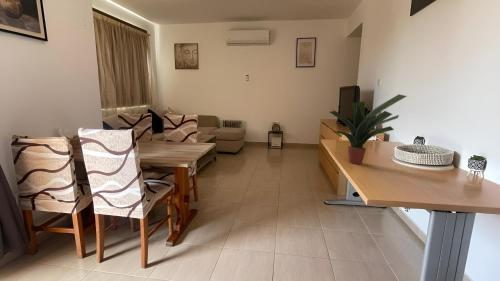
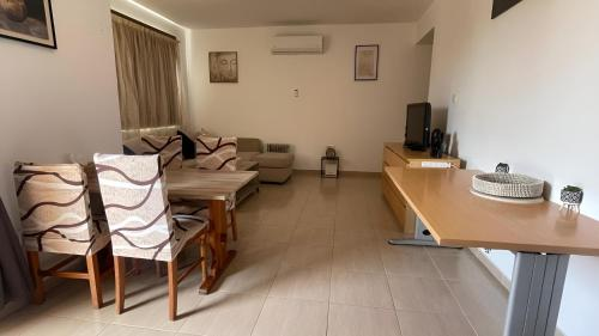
- potted plant [329,93,408,165]
